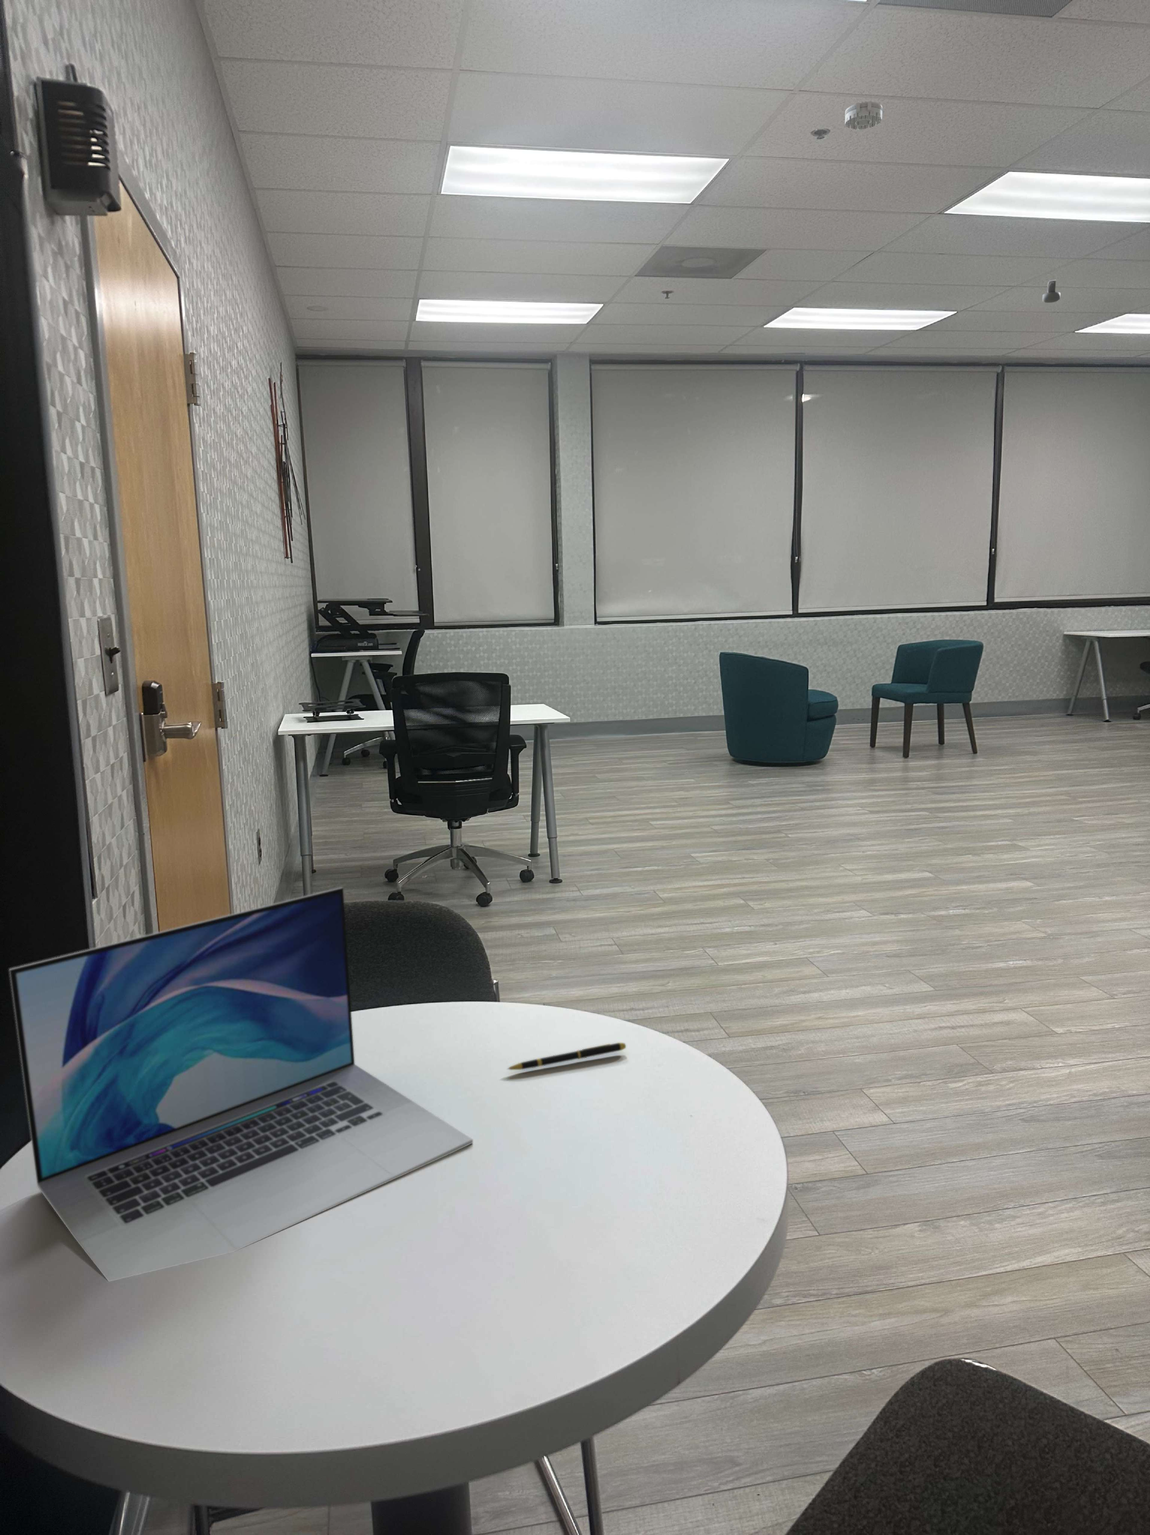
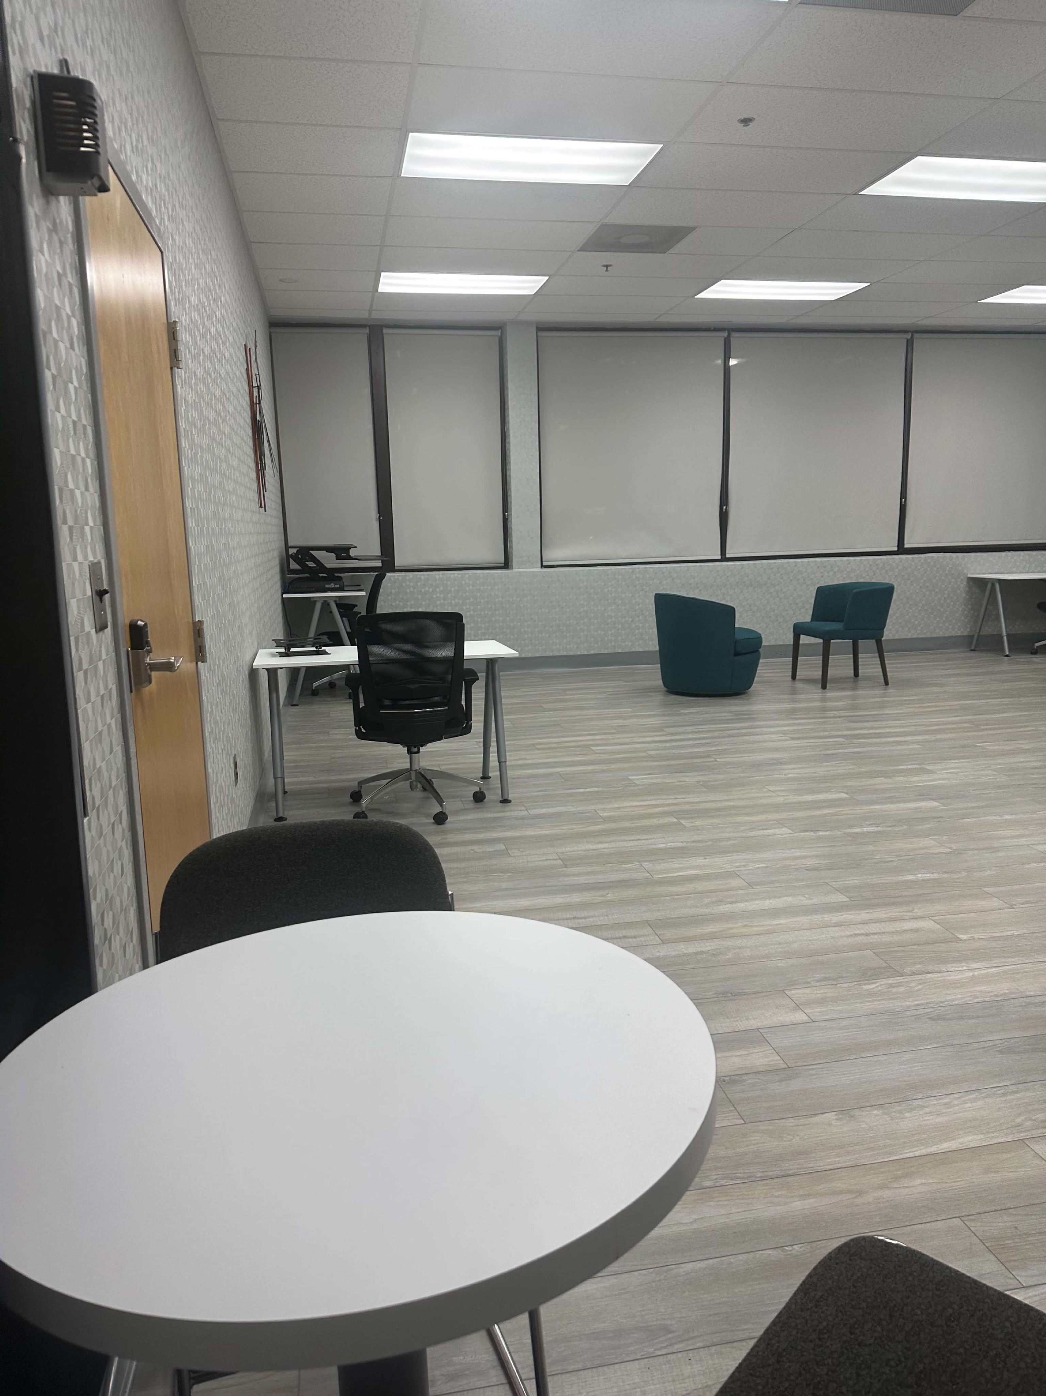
- pen [507,1042,626,1071]
- smoke detector [844,100,883,131]
- security camera [1041,279,1061,303]
- laptop [8,887,474,1282]
